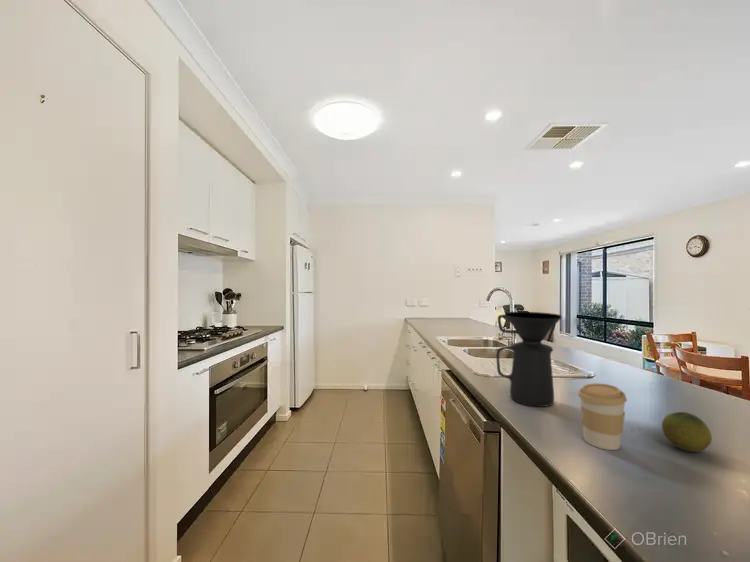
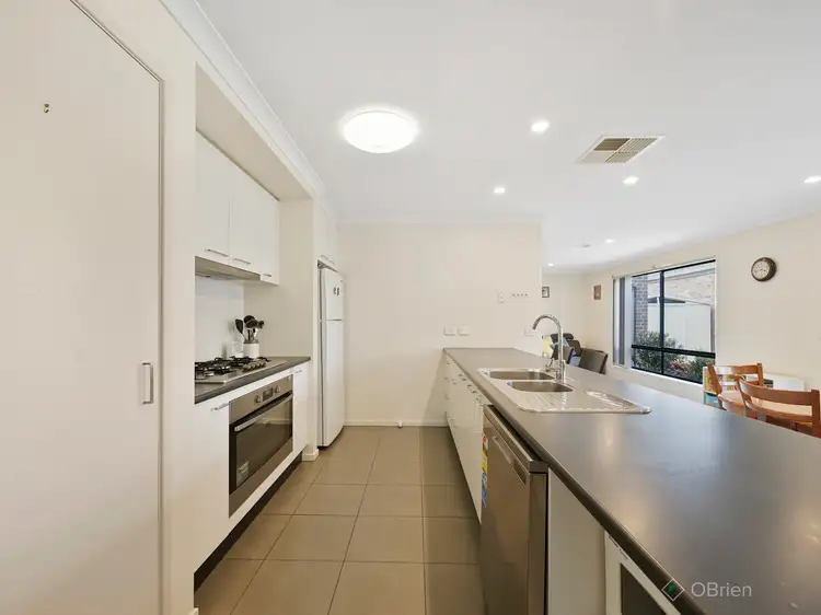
- fruit [661,411,713,453]
- coffee cup [577,382,628,451]
- coffee maker [495,311,563,408]
